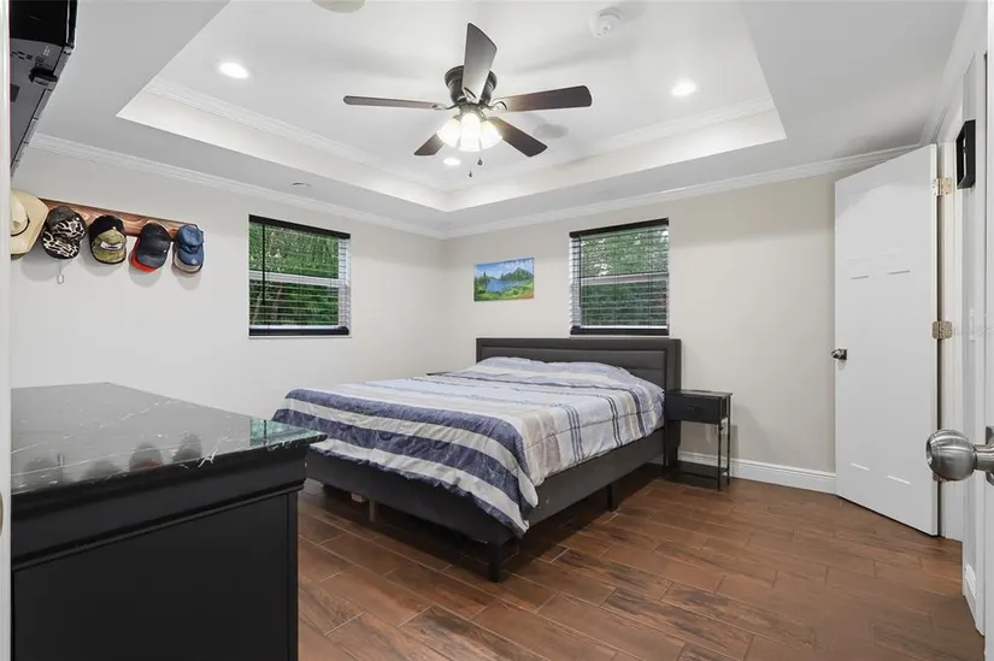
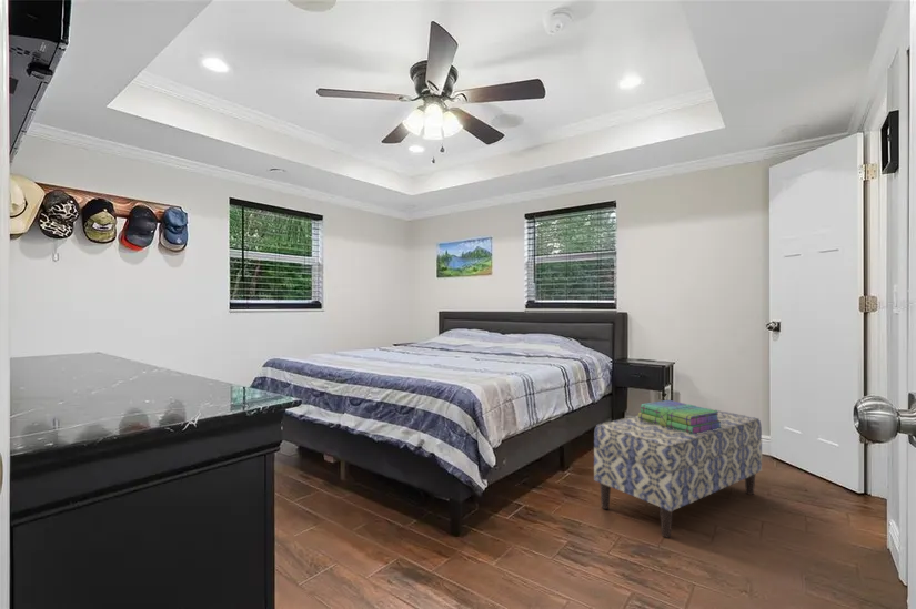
+ bench [593,407,763,539]
+ stack of books [637,399,722,434]
